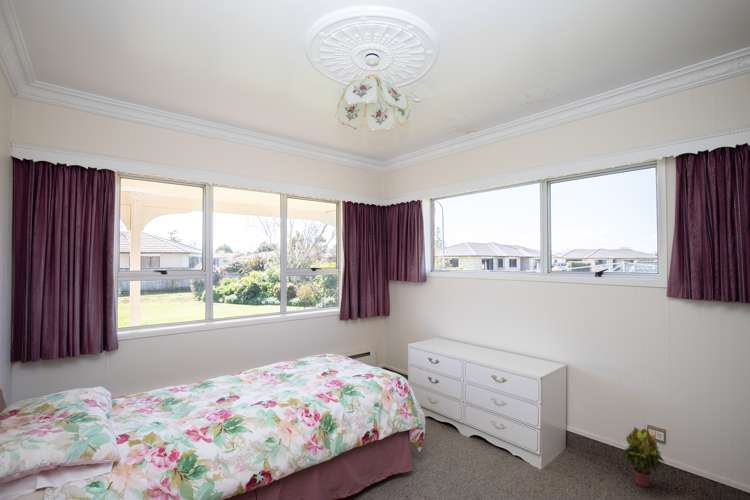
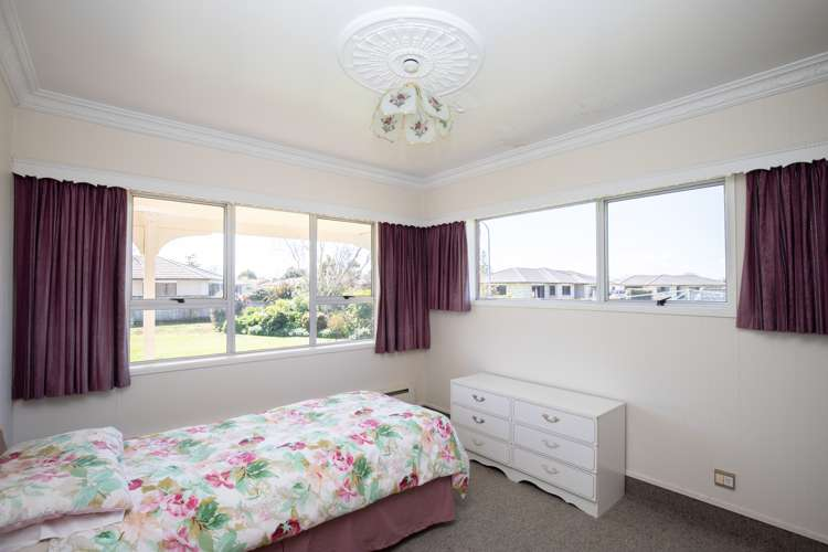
- potted plant [622,426,666,488]
